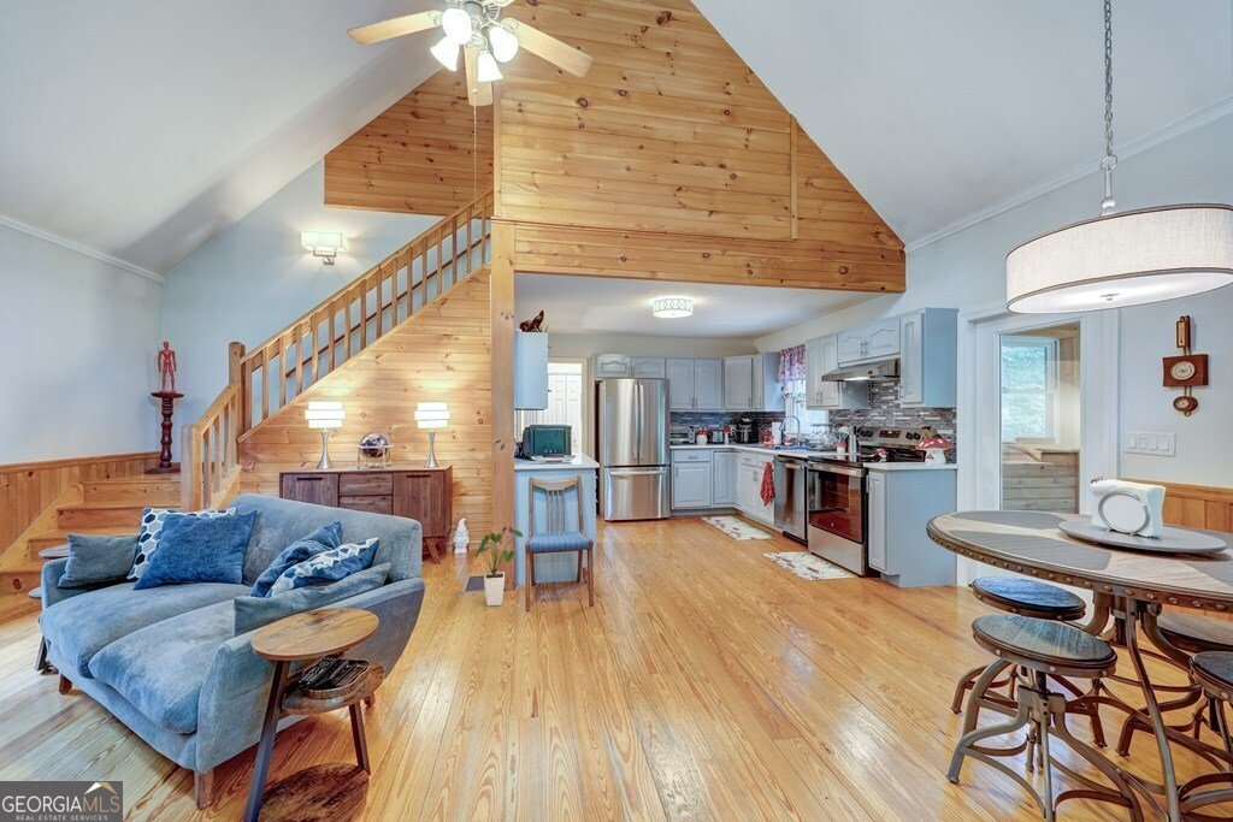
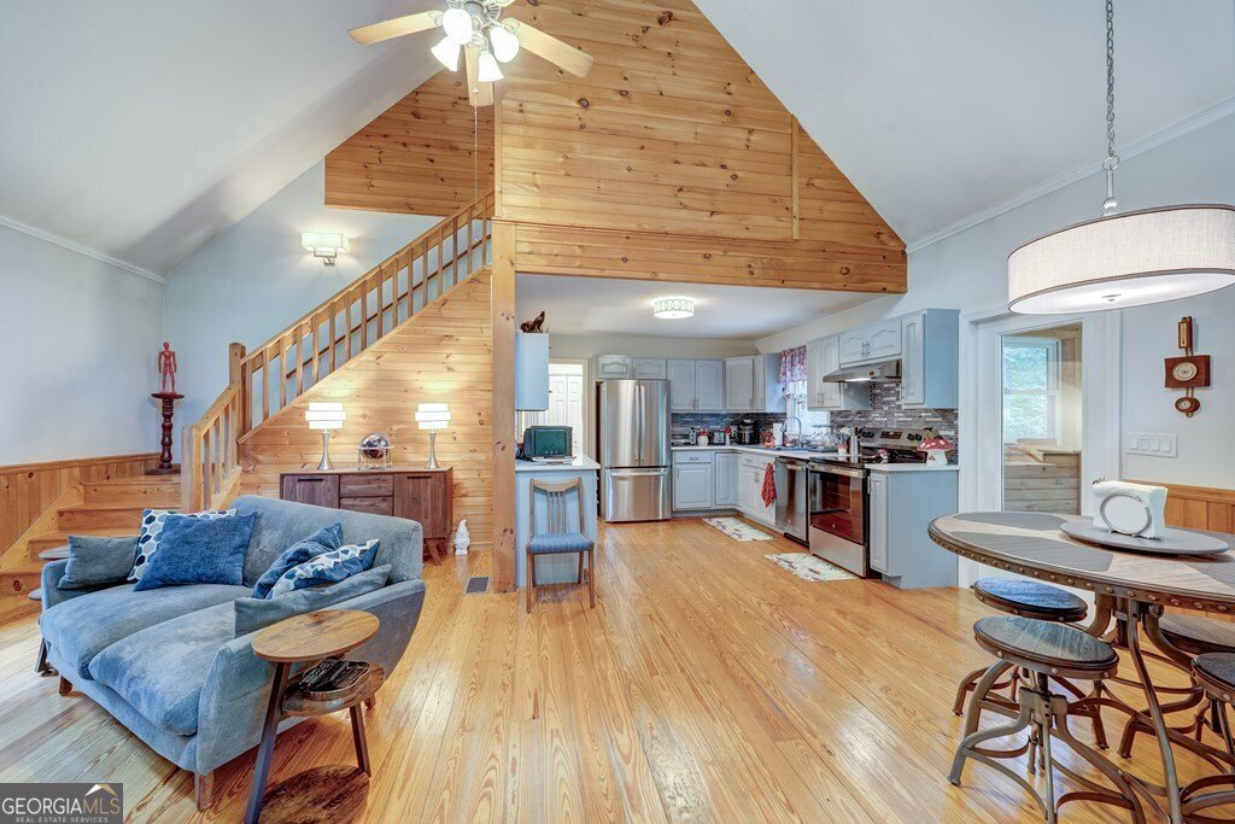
- house plant [474,528,525,607]
